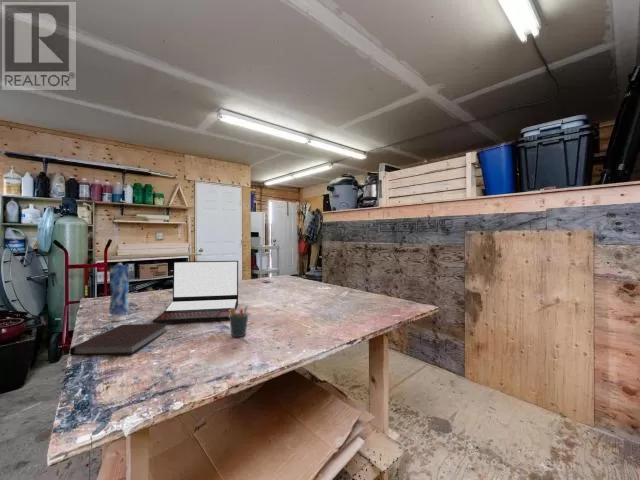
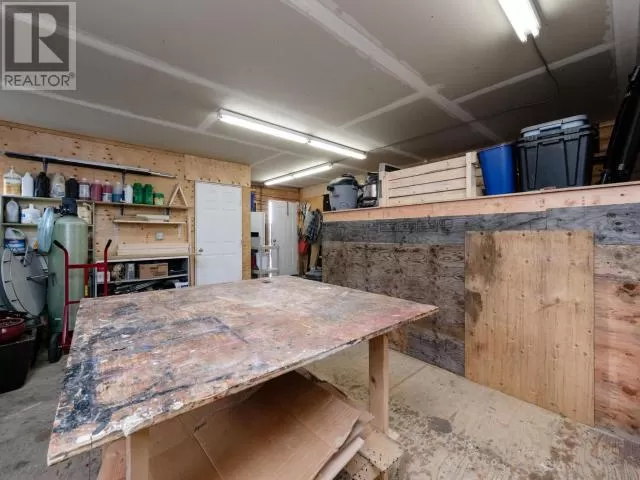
- dress [108,262,131,322]
- laptop [152,260,239,324]
- pen holder [228,304,249,338]
- notebook [69,323,169,357]
